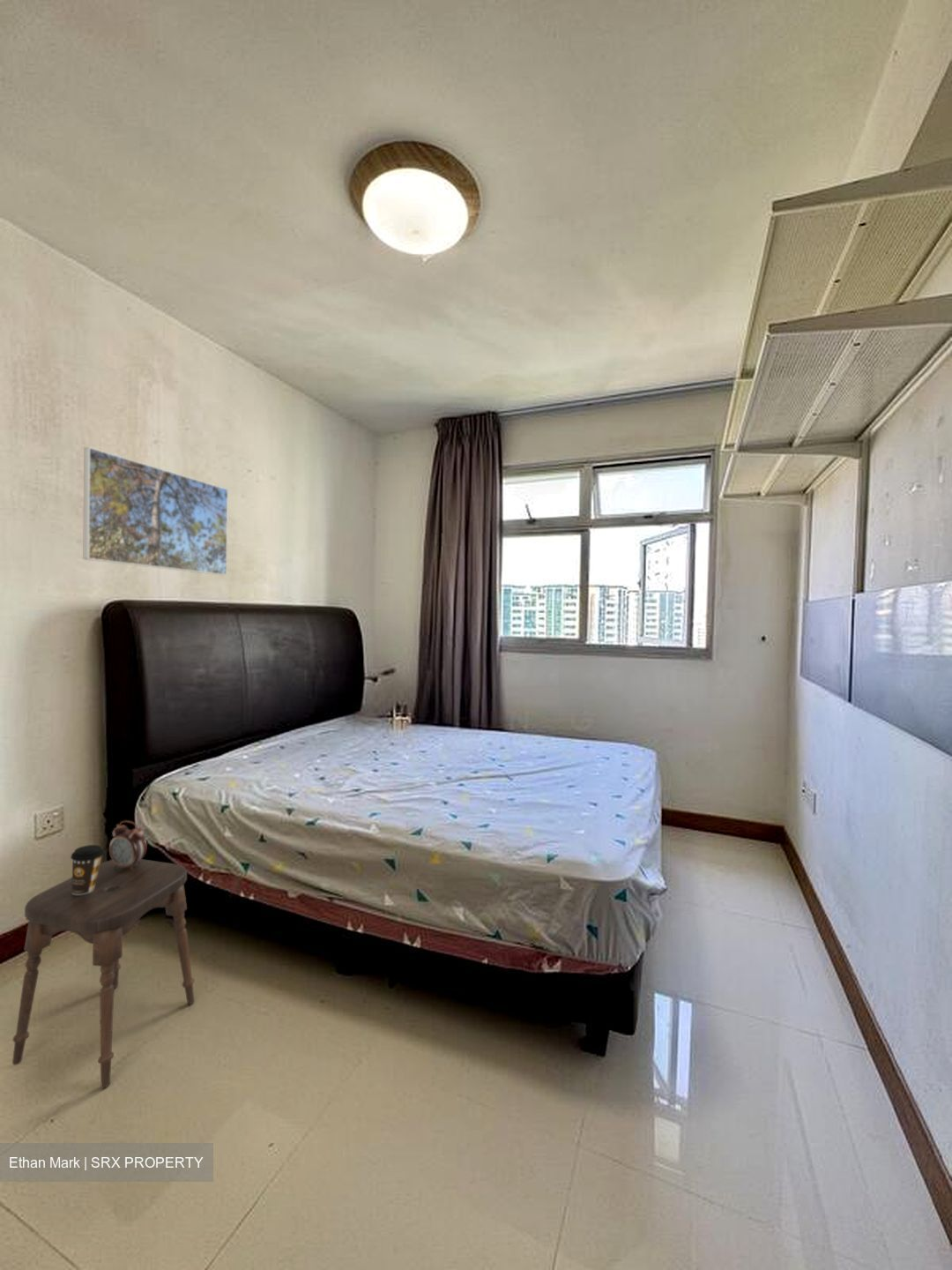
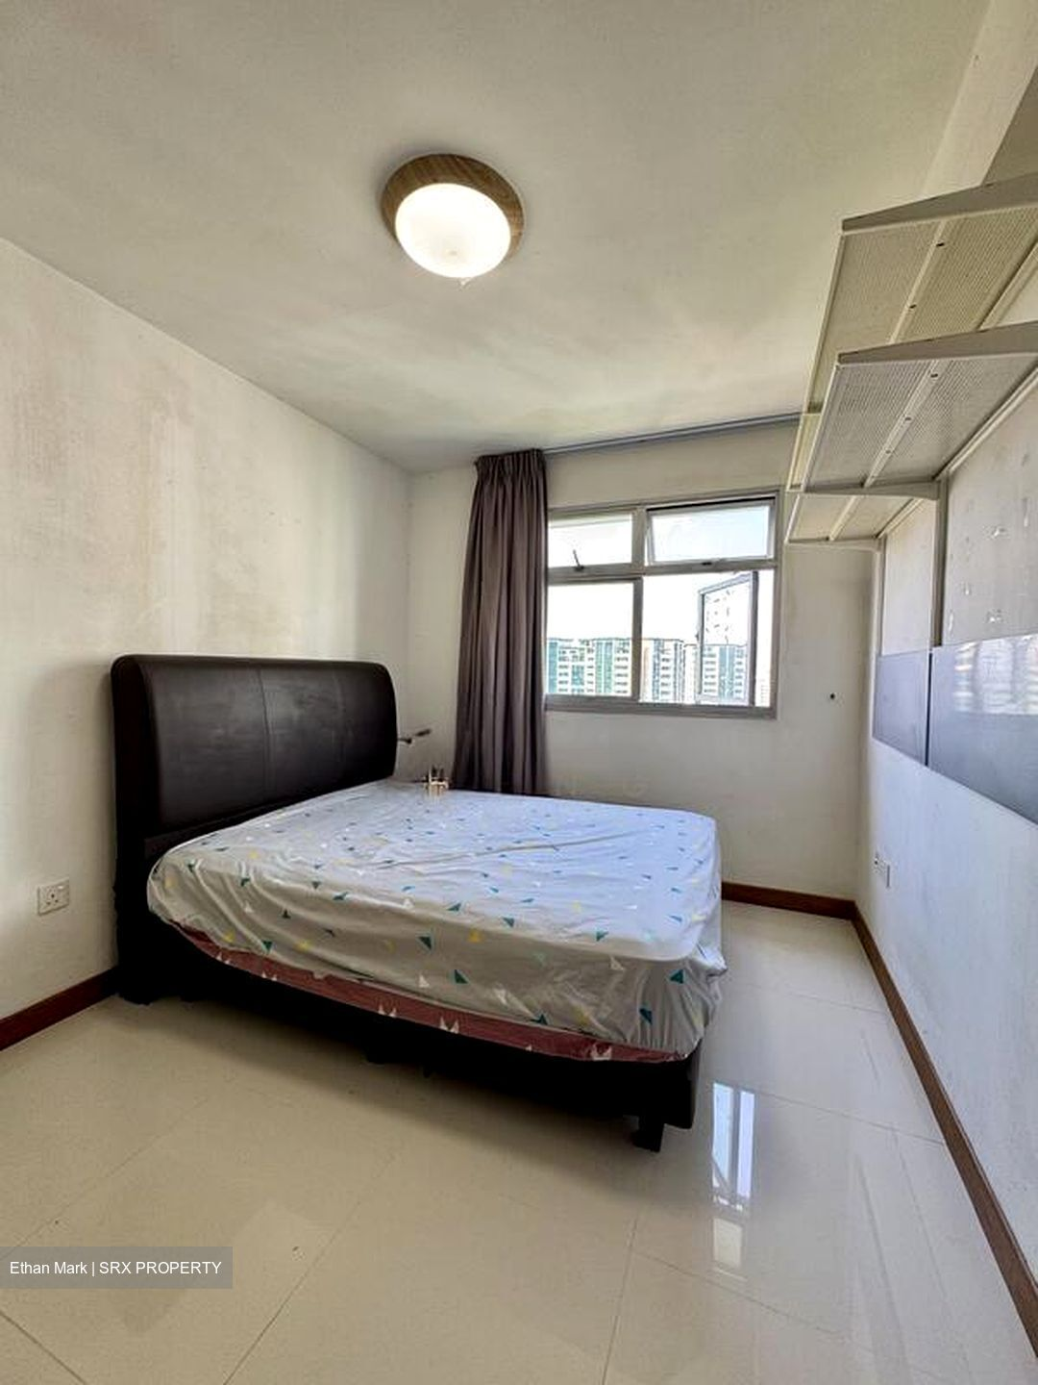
- alarm clock [108,819,148,870]
- coffee cup [70,844,105,895]
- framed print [82,446,229,576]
- stool [11,858,195,1089]
